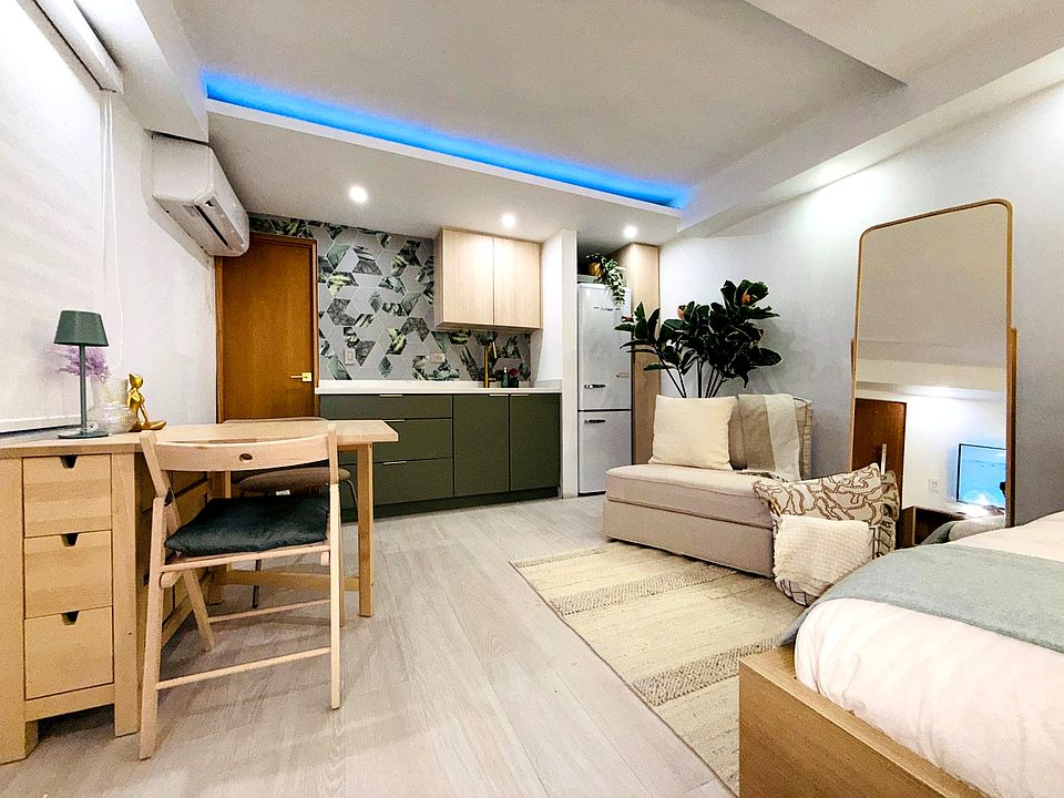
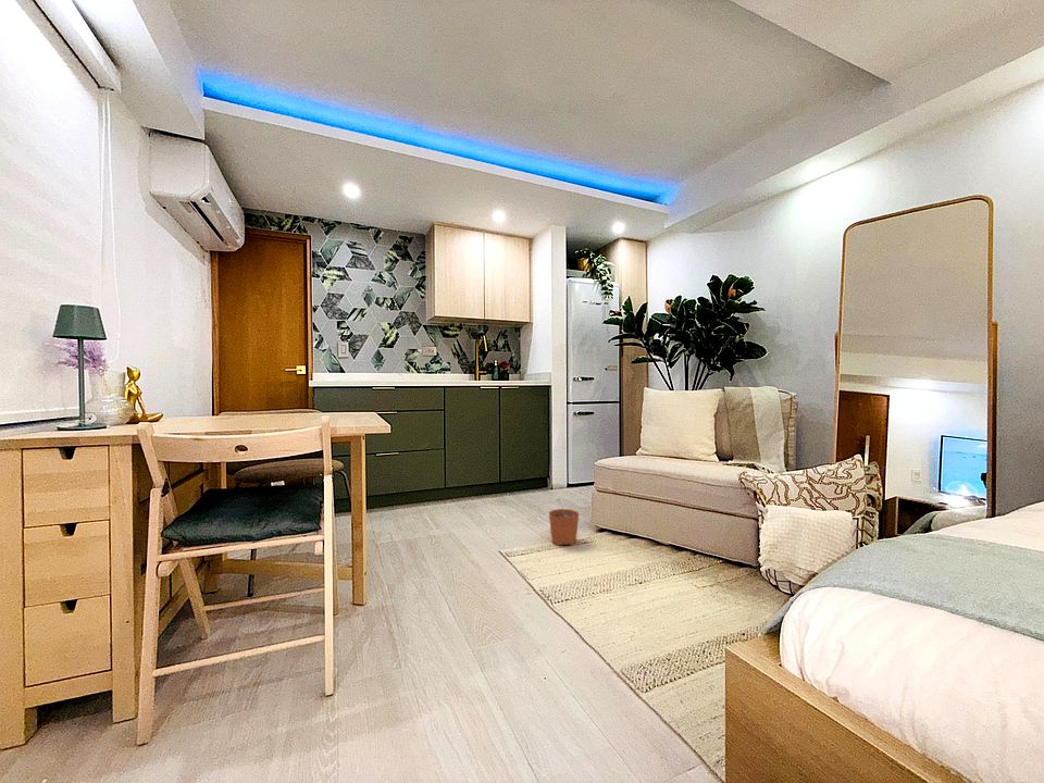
+ plant pot [548,497,580,547]
